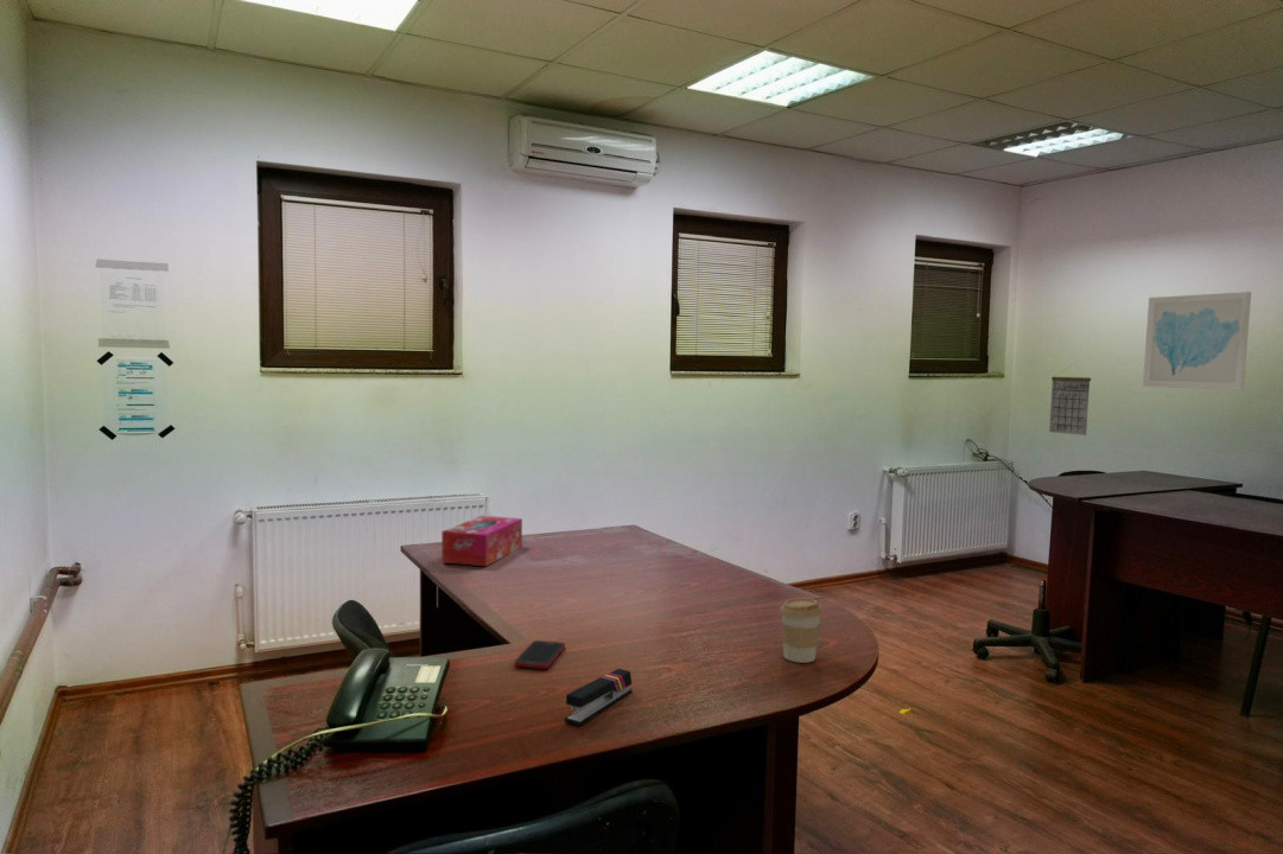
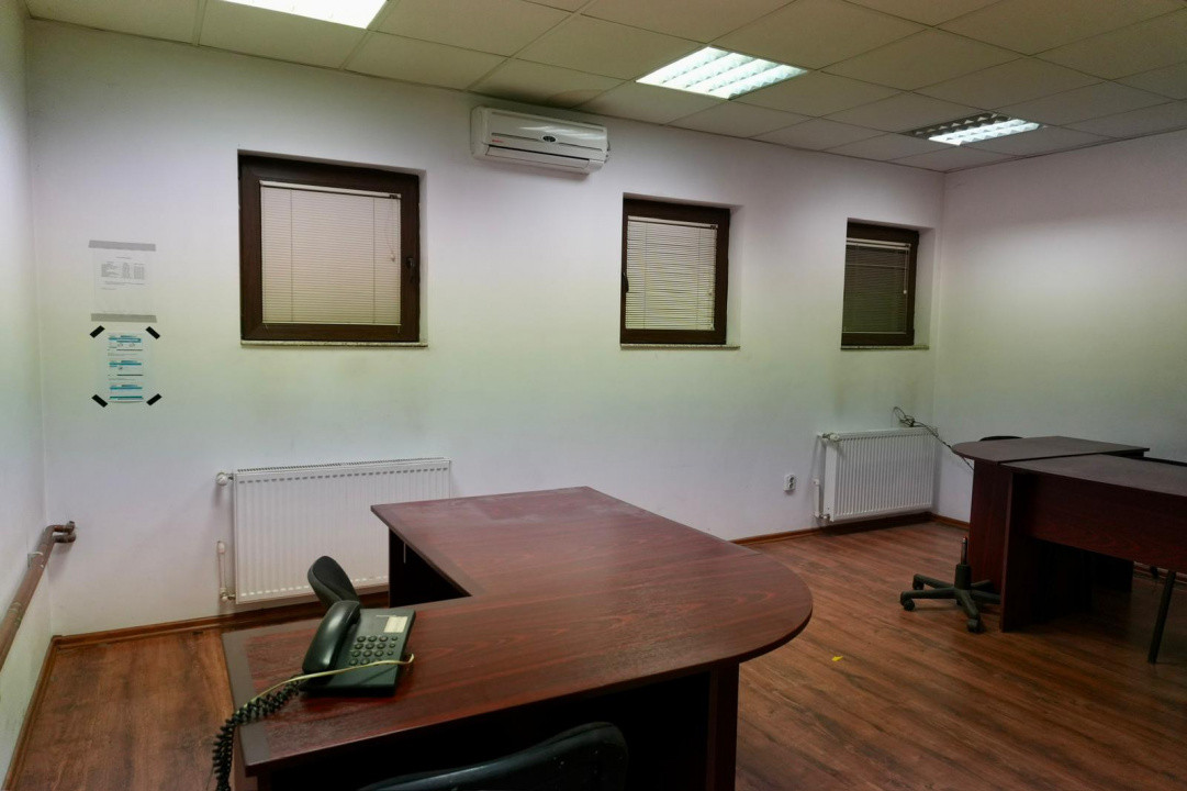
- wall art [1142,291,1252,391]
- cell phone [514,639,566,670]
- coffee cup [779,598,824,664]
- tissue box [440,515,523,567]
- calendar [1048,364,1092,436]
- stapler [564,668,634,727]
